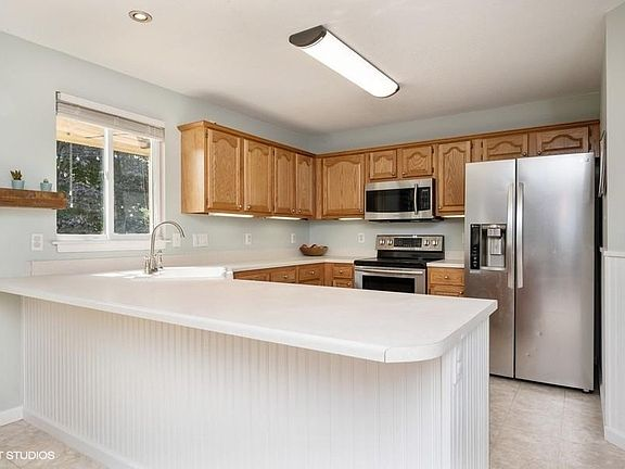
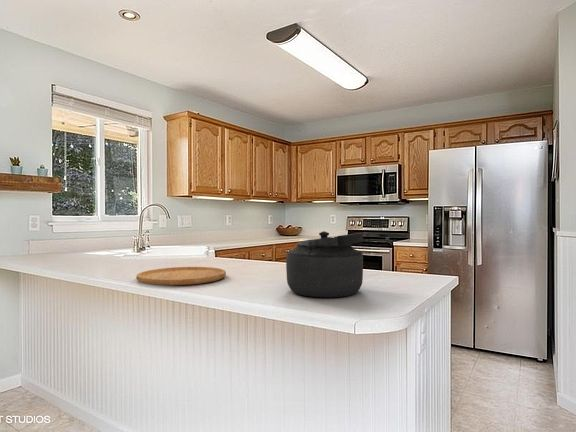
+ cutting board [135,266,227,286]
+ kettle [285,230,364,298]
